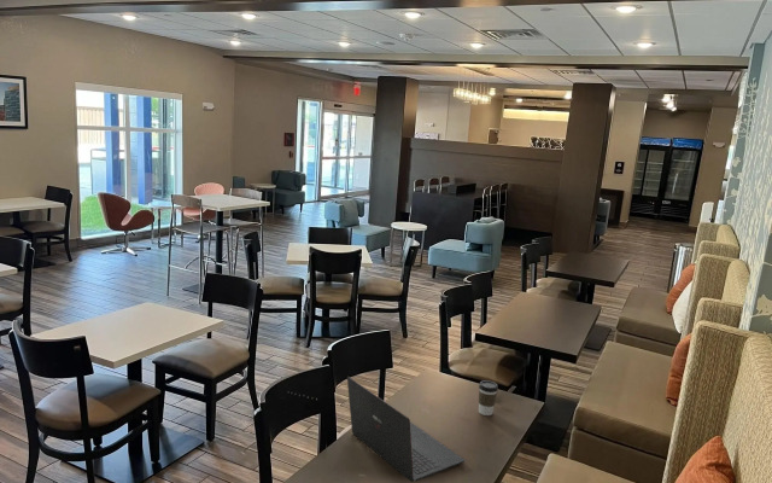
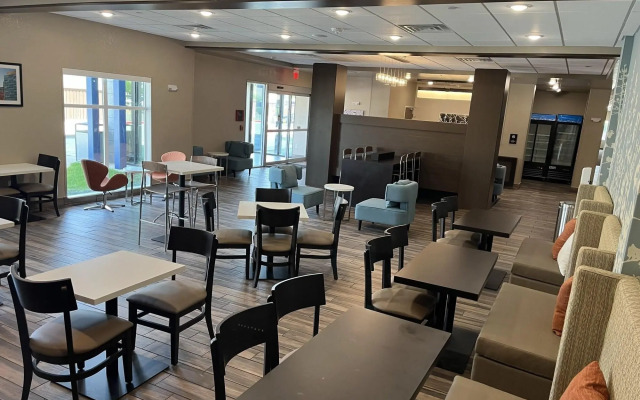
- coffee cup [478,379,499,417]
- laptop [346,376,466,483]
